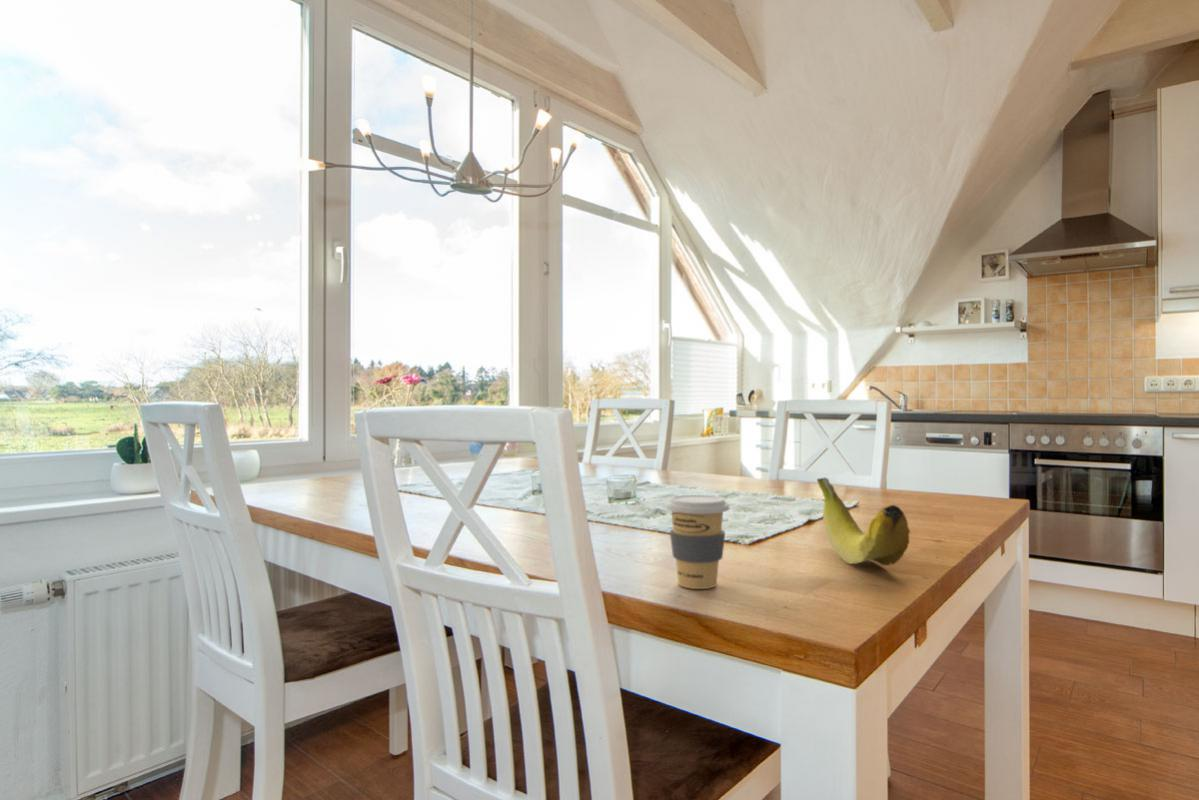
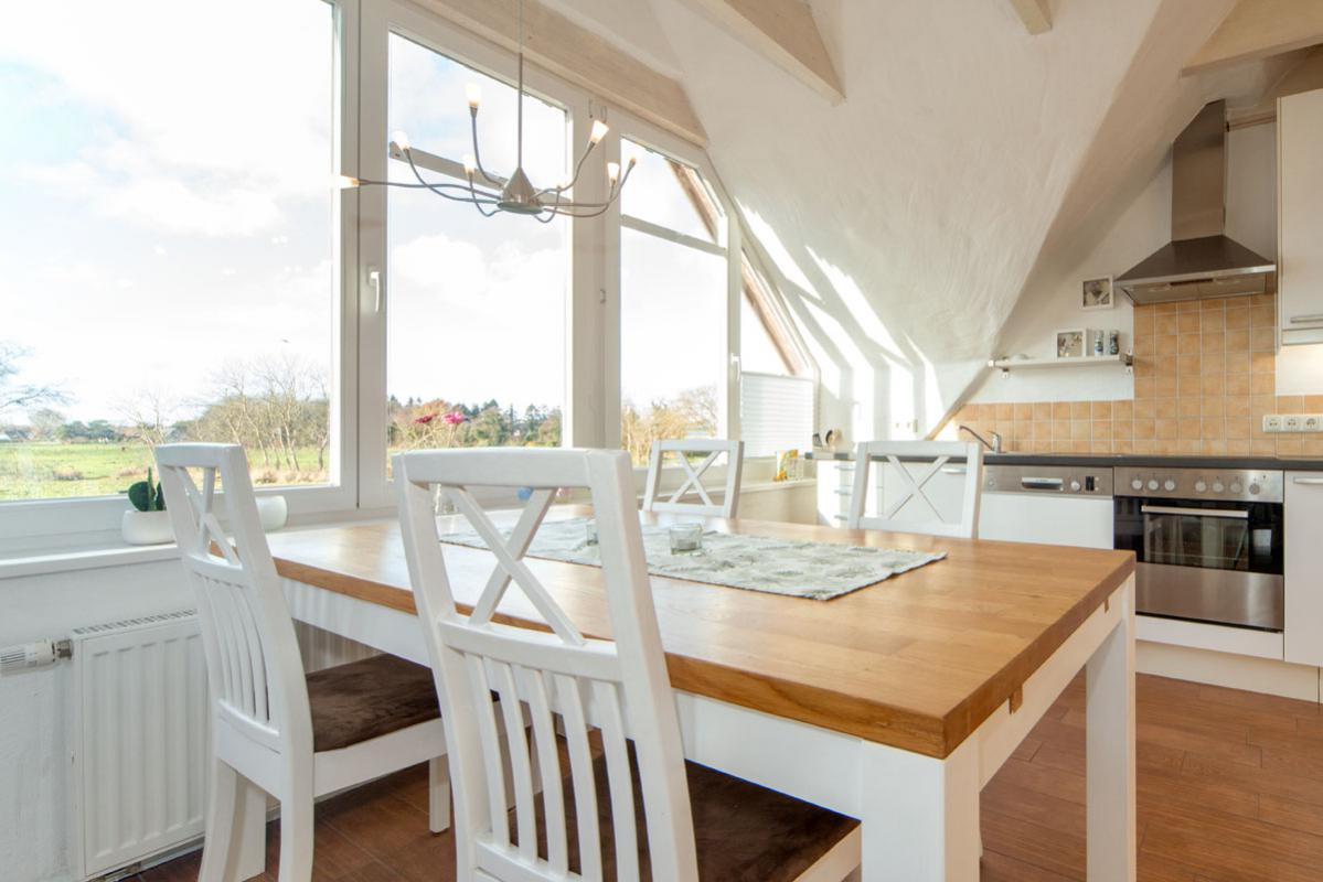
- fruit [816,477,911,566]
- coffee cup [664,494,730,590]
